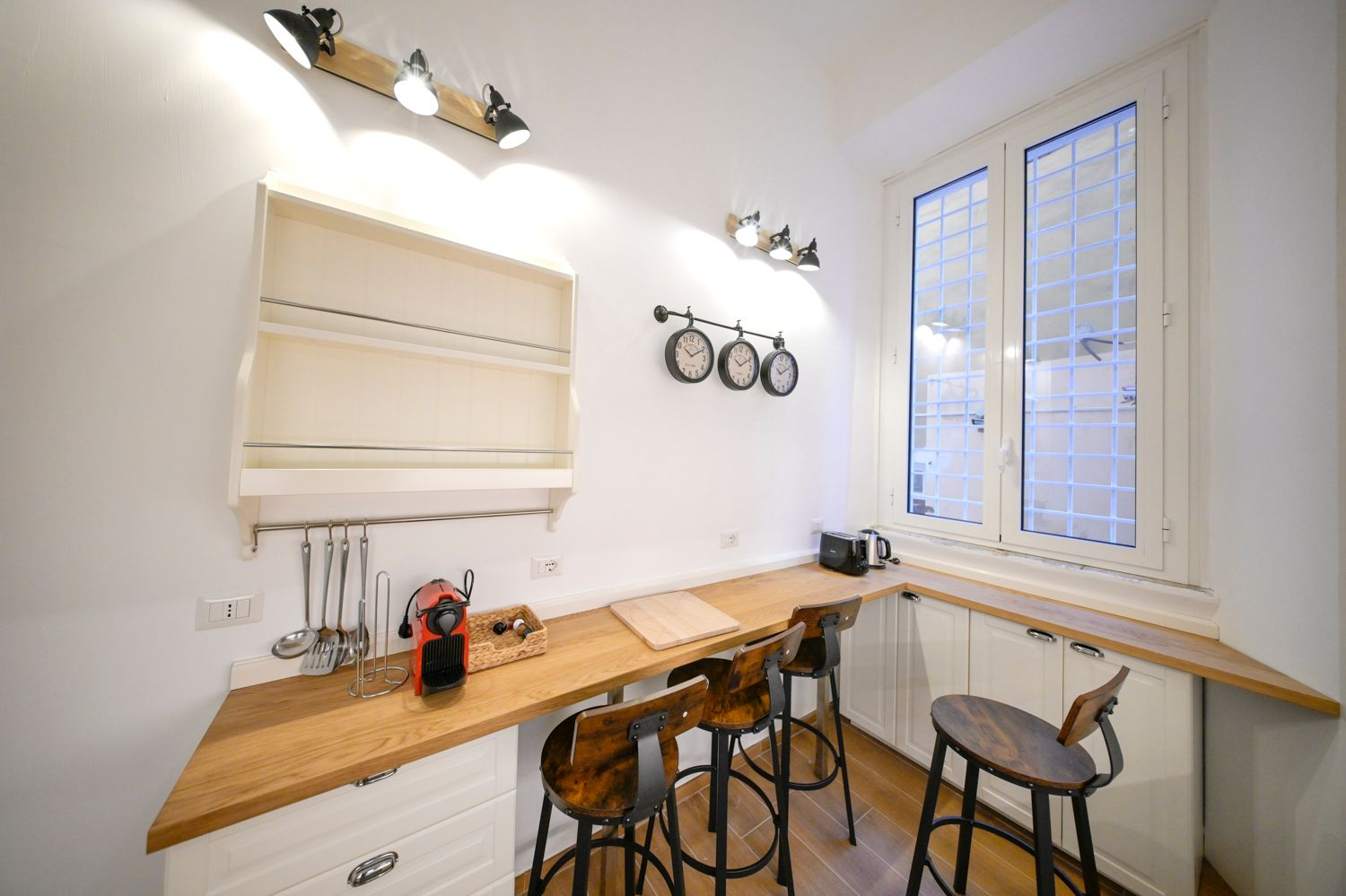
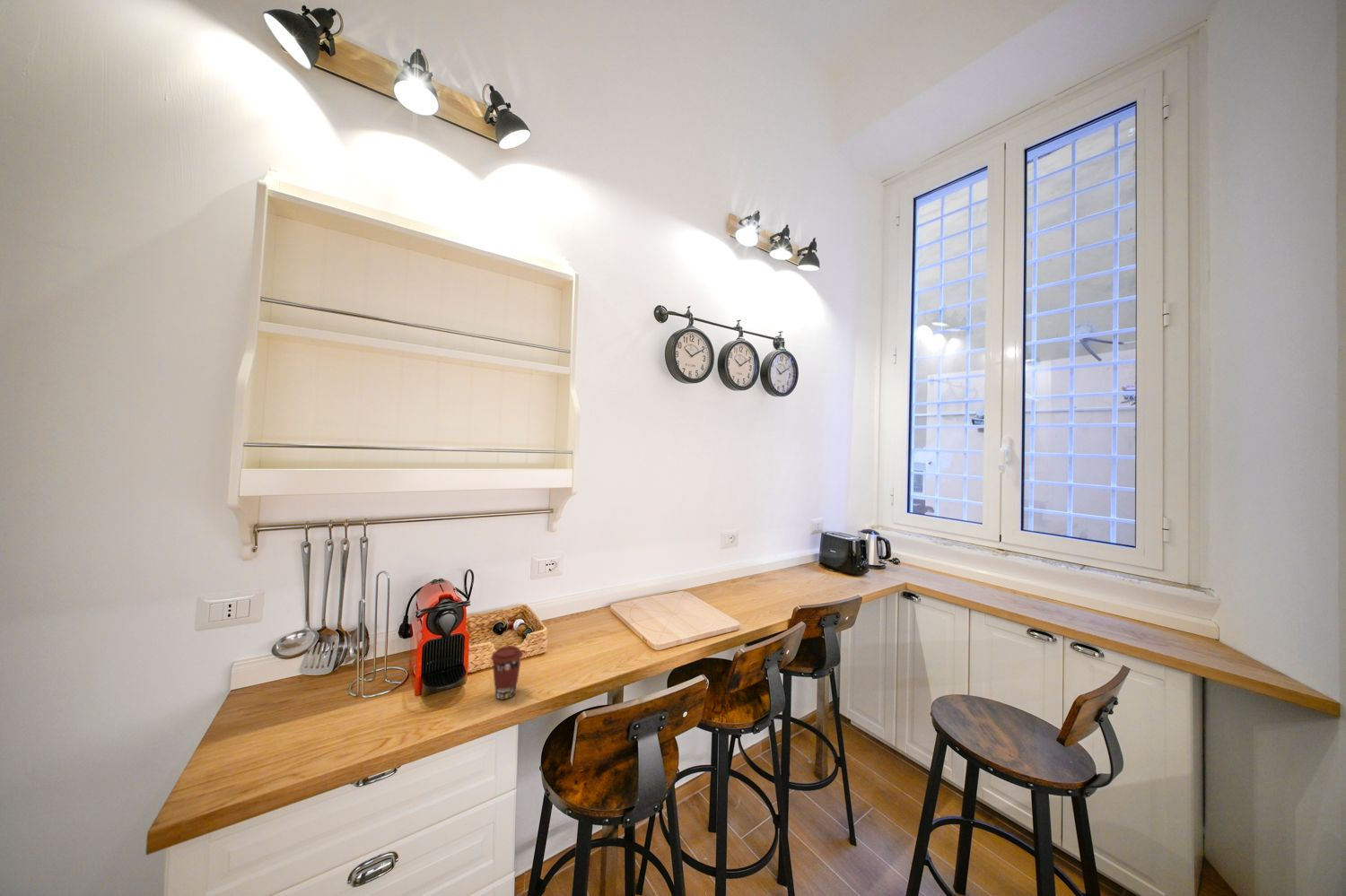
+ coffee cup [490,645,524,700]
